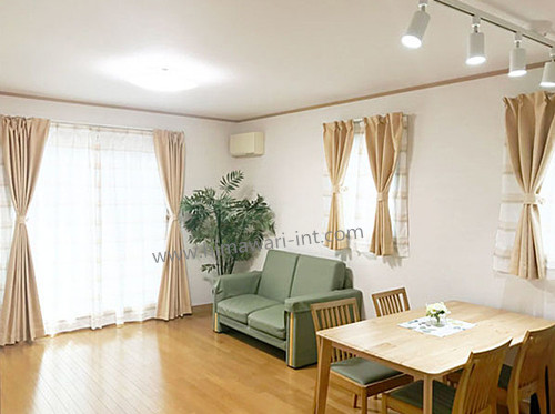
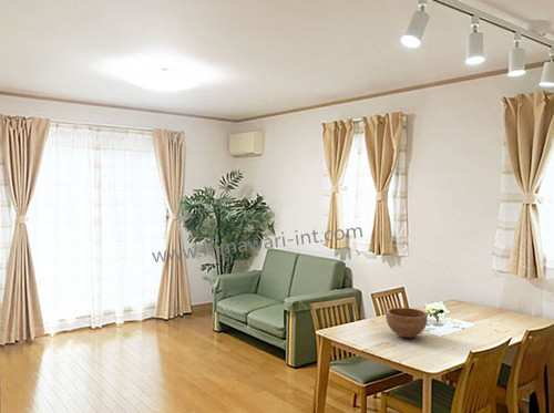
+ bowl [384,307,429,339]
